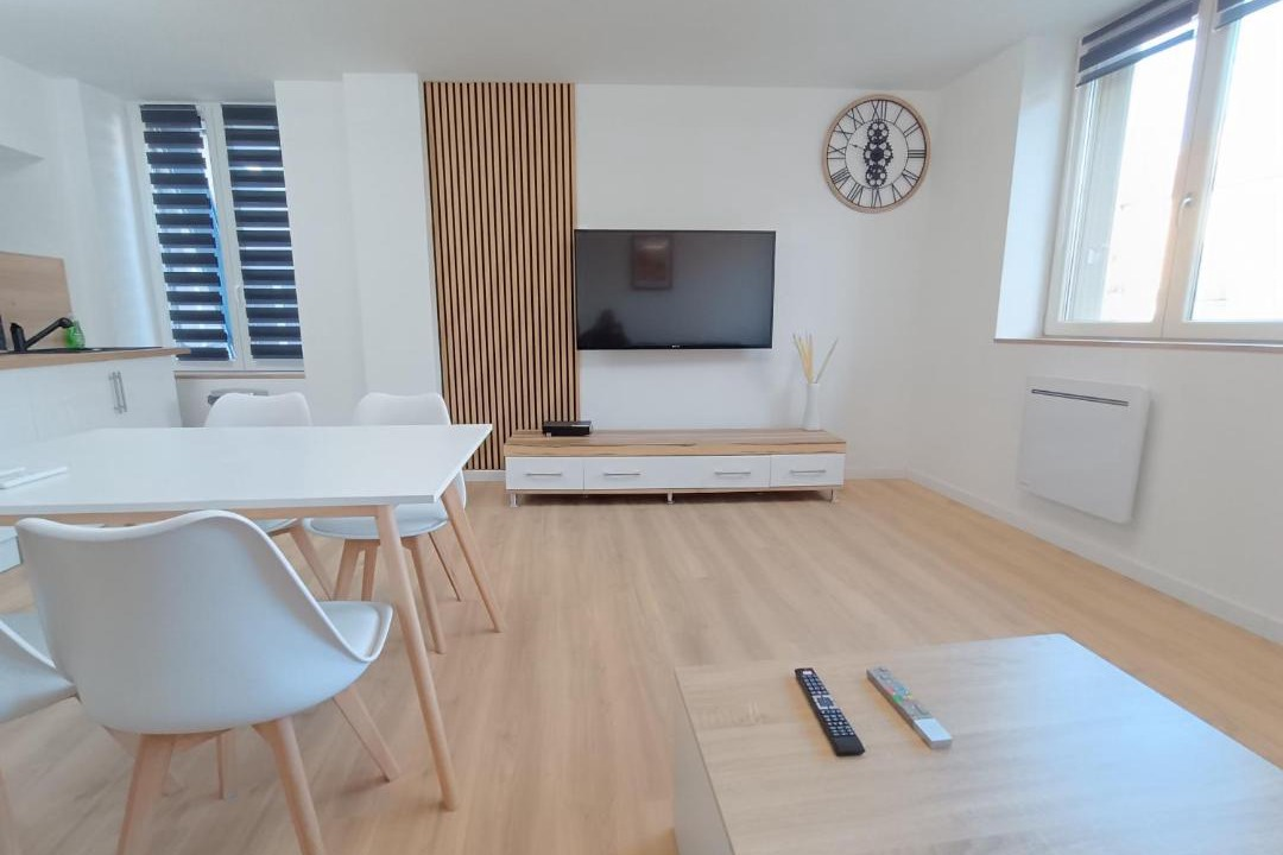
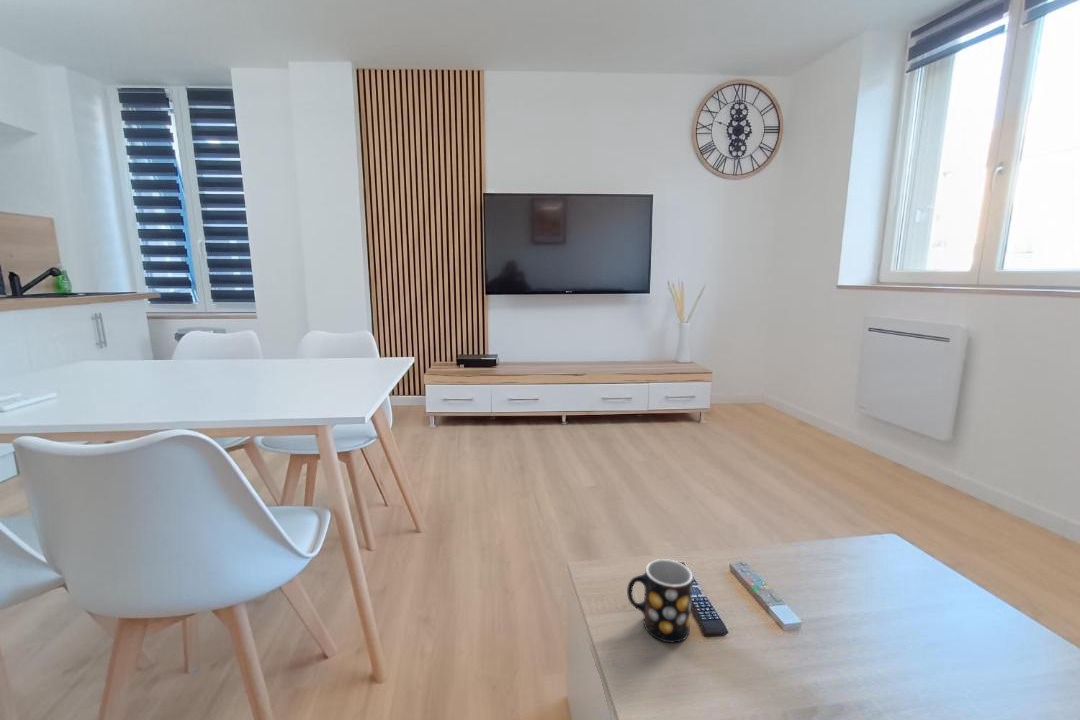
+ mug [626,558,694,644]
